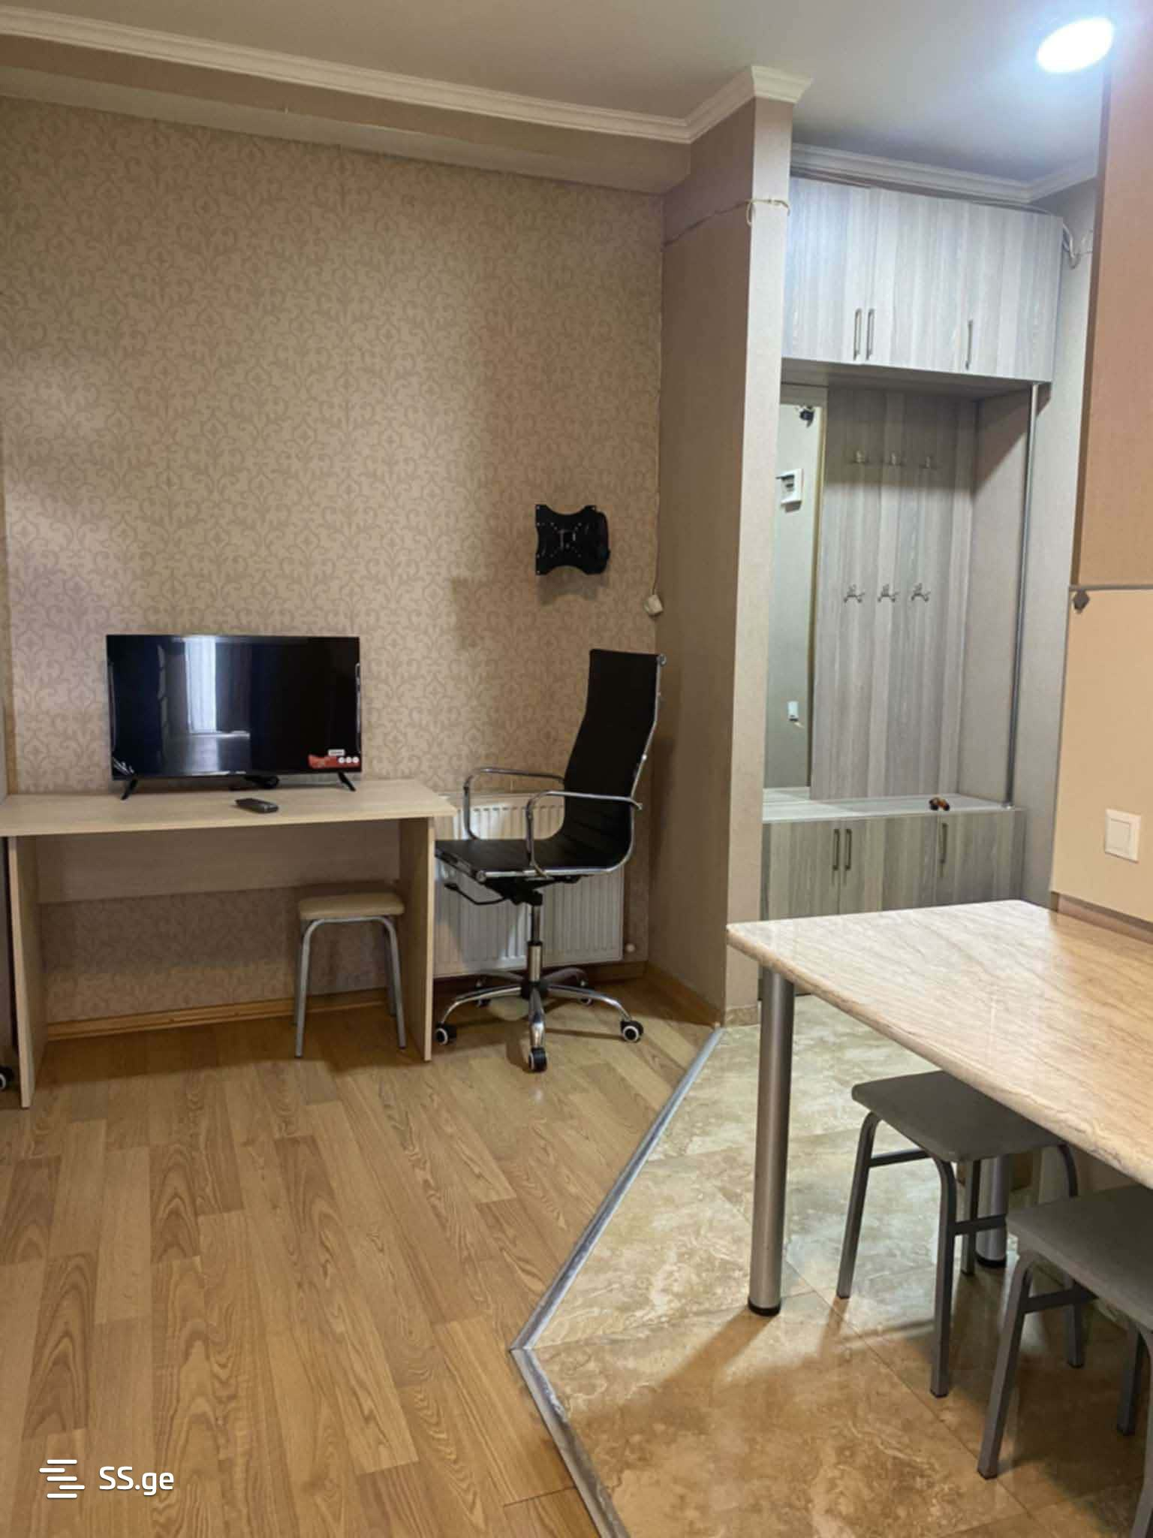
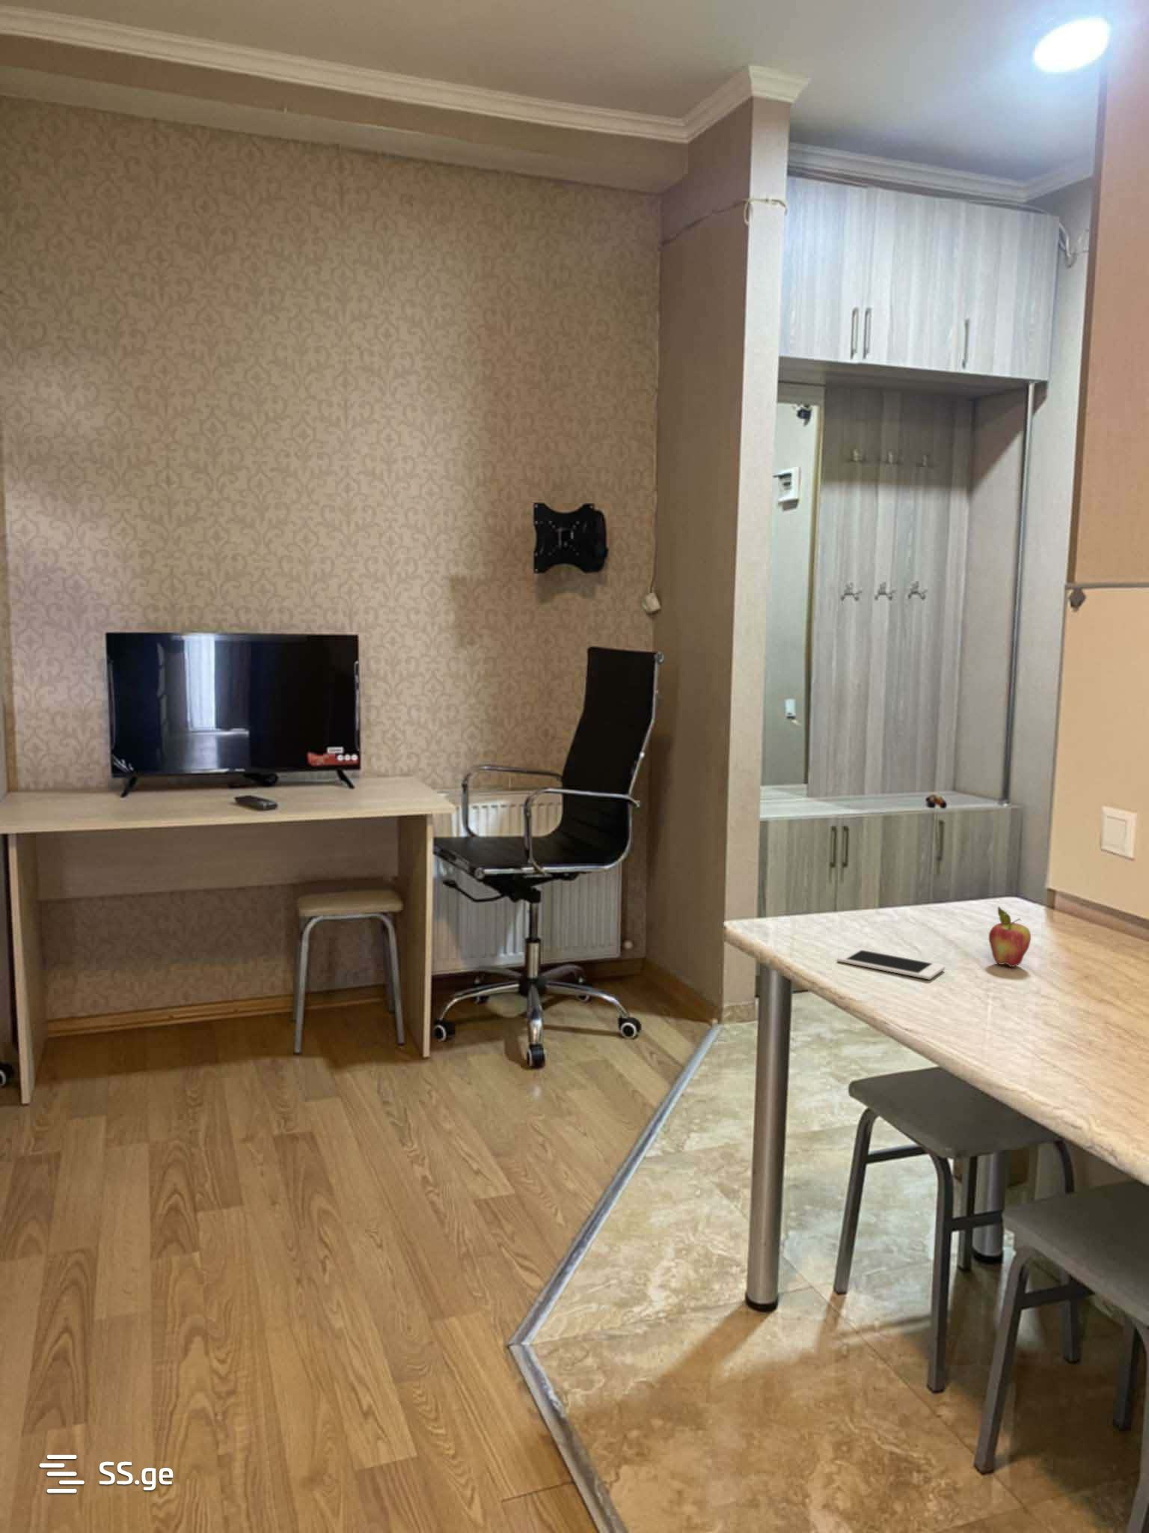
+ fruit [988,905,1032,968]
+ cell phone [836,948,945,980]
